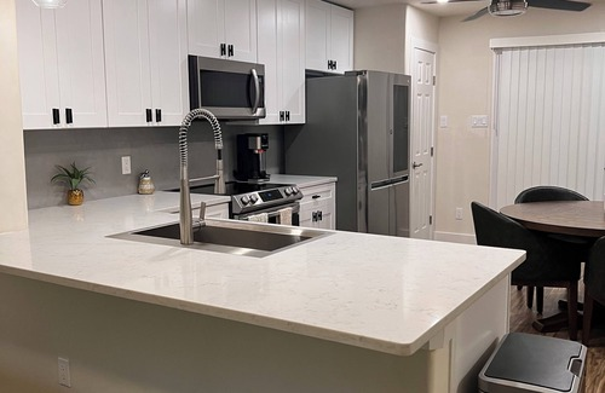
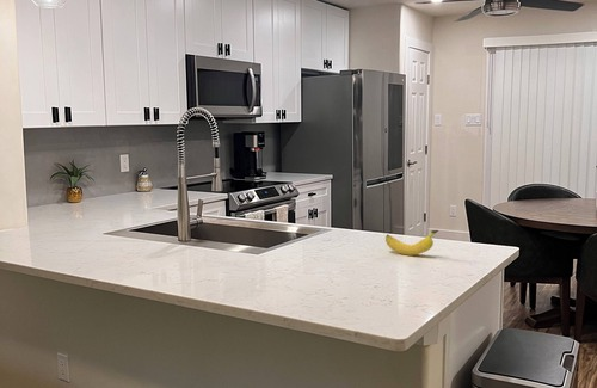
+ banana [384,229,439,257]
